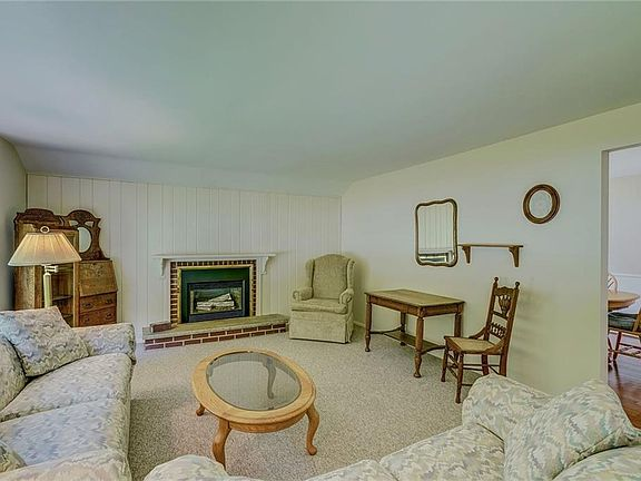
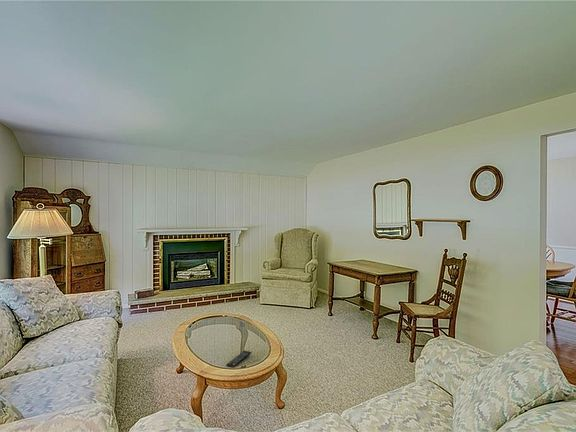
+ remote control [225,350,252,369]
